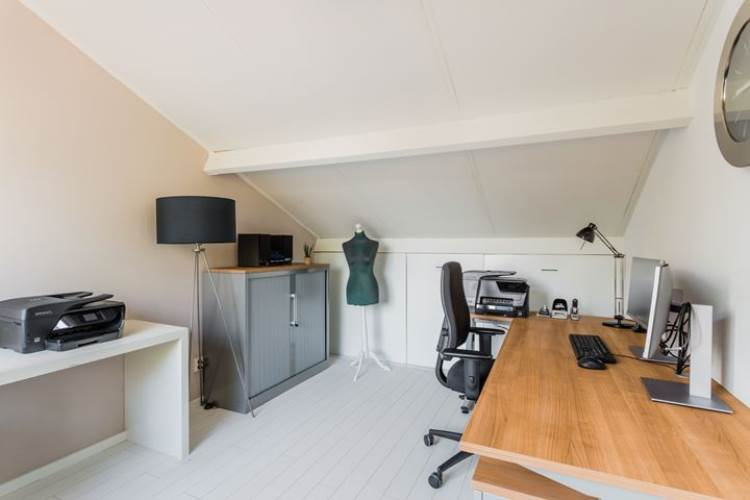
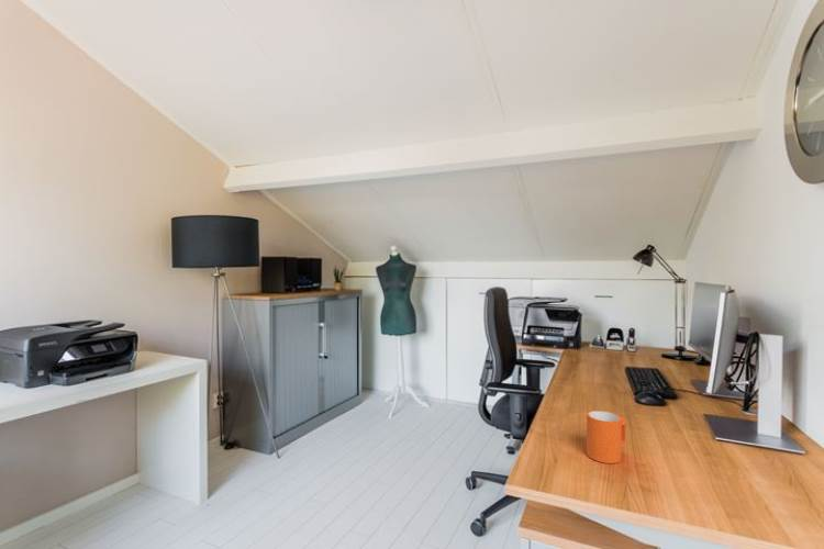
+ mug [586,410,626,464]
